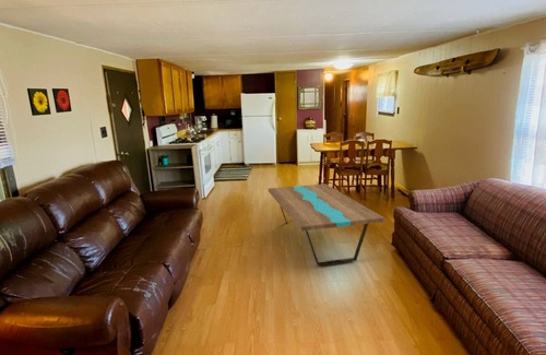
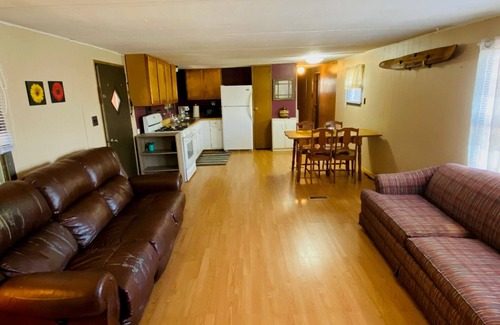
- coffee table [268,182,385,267]
